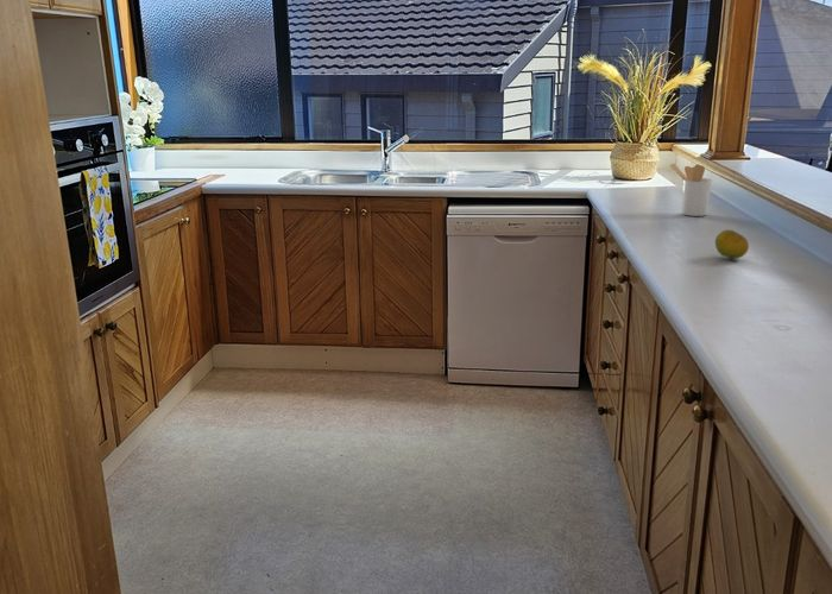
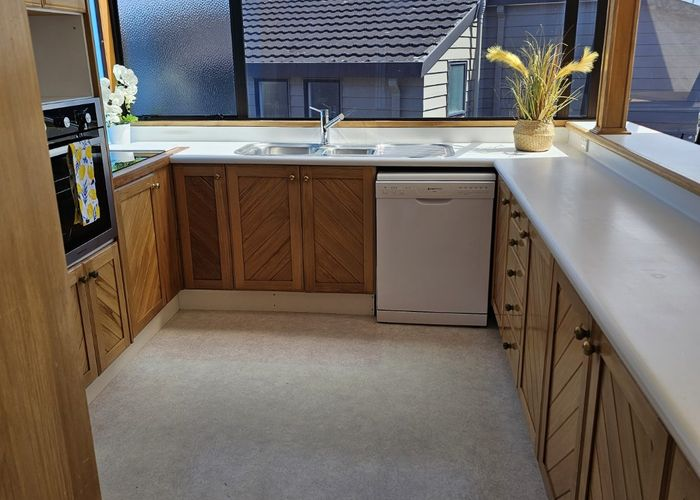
- fruit [714,228,750,260]
- utensil holder [669,163,713,217]
